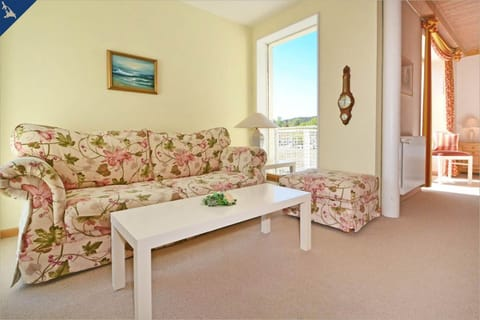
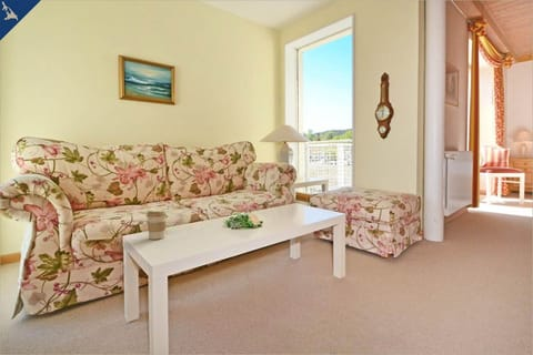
+ coffee cup [145,211,168,241]
